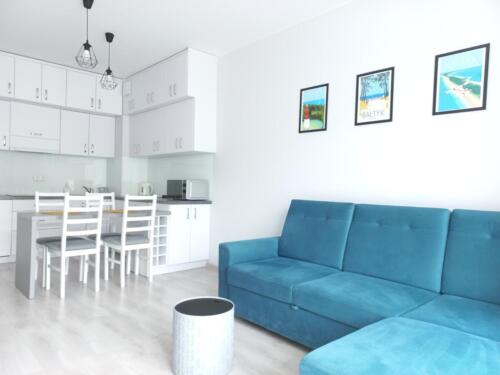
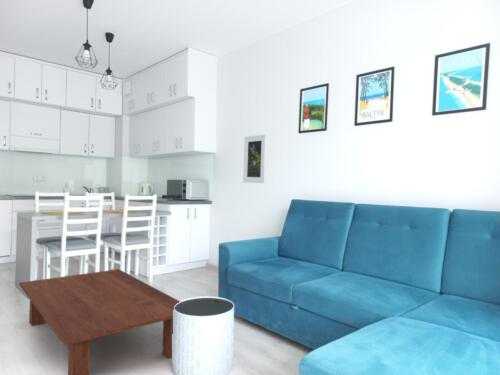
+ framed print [242,134,268,184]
+ coffee table [18,268,181,375]
